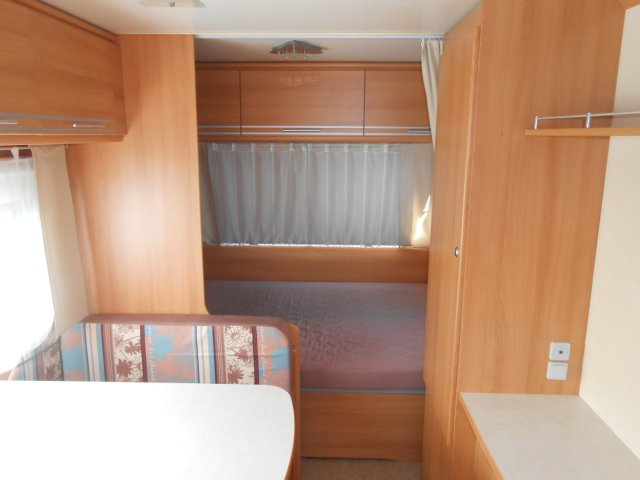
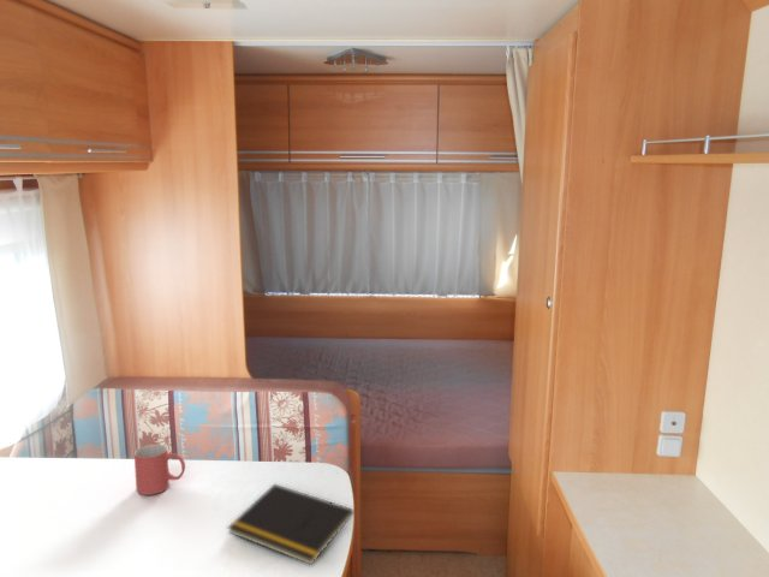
+ notepad [226,482,356,566]
+ mug [133,444,186,496]
